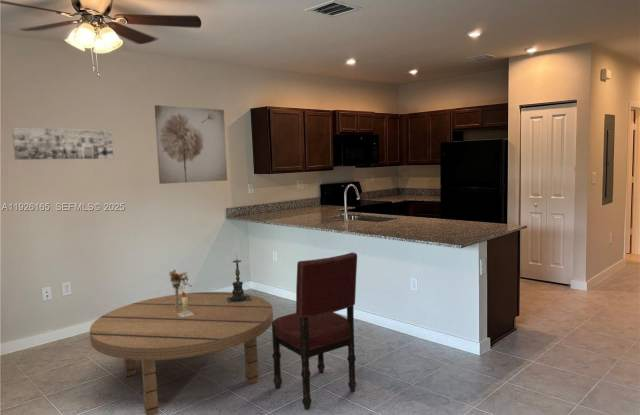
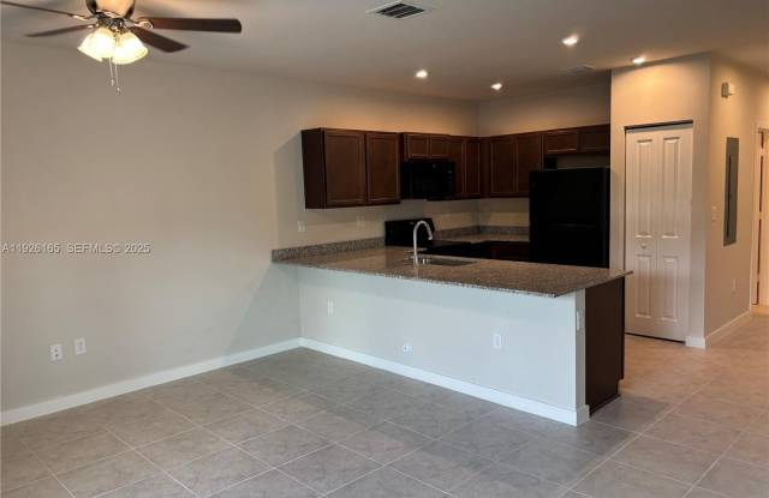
- wall art [11,126,114,161]
- dining chair [271,251,358,411]
- candle holder [226,253,252,303]
- bouquet [168,269,192,311]
- wall art [154,104,228,185]
- dining table [89,291,274,415]
